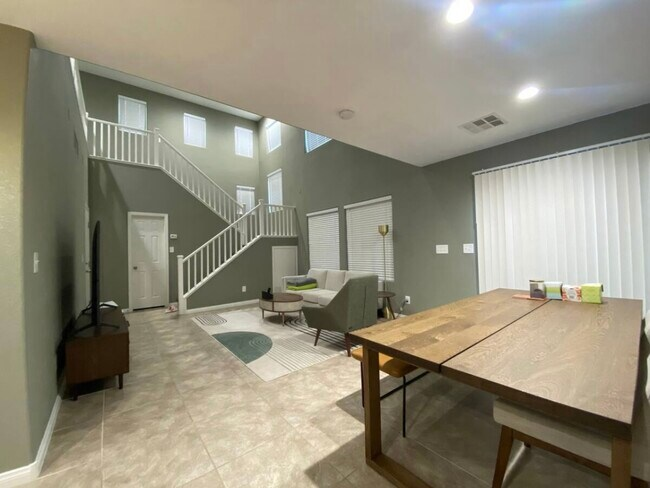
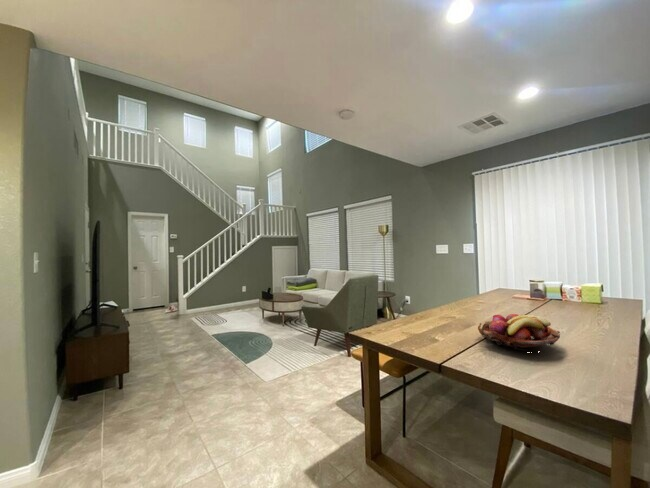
+ fruit basket [477,313,561,353]
